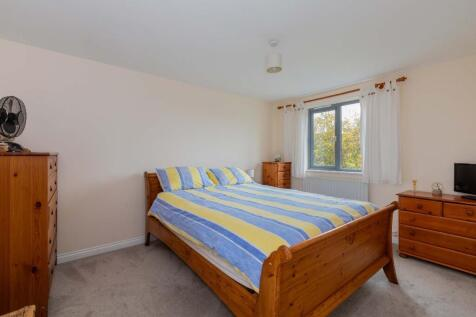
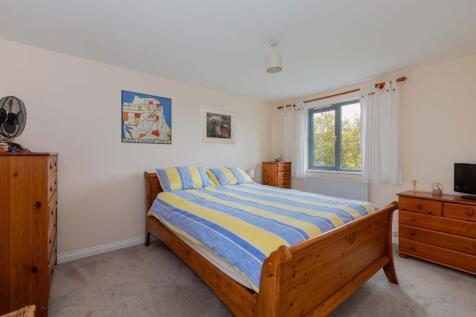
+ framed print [200,105,236,145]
+ wall art [120,89,173,145]
